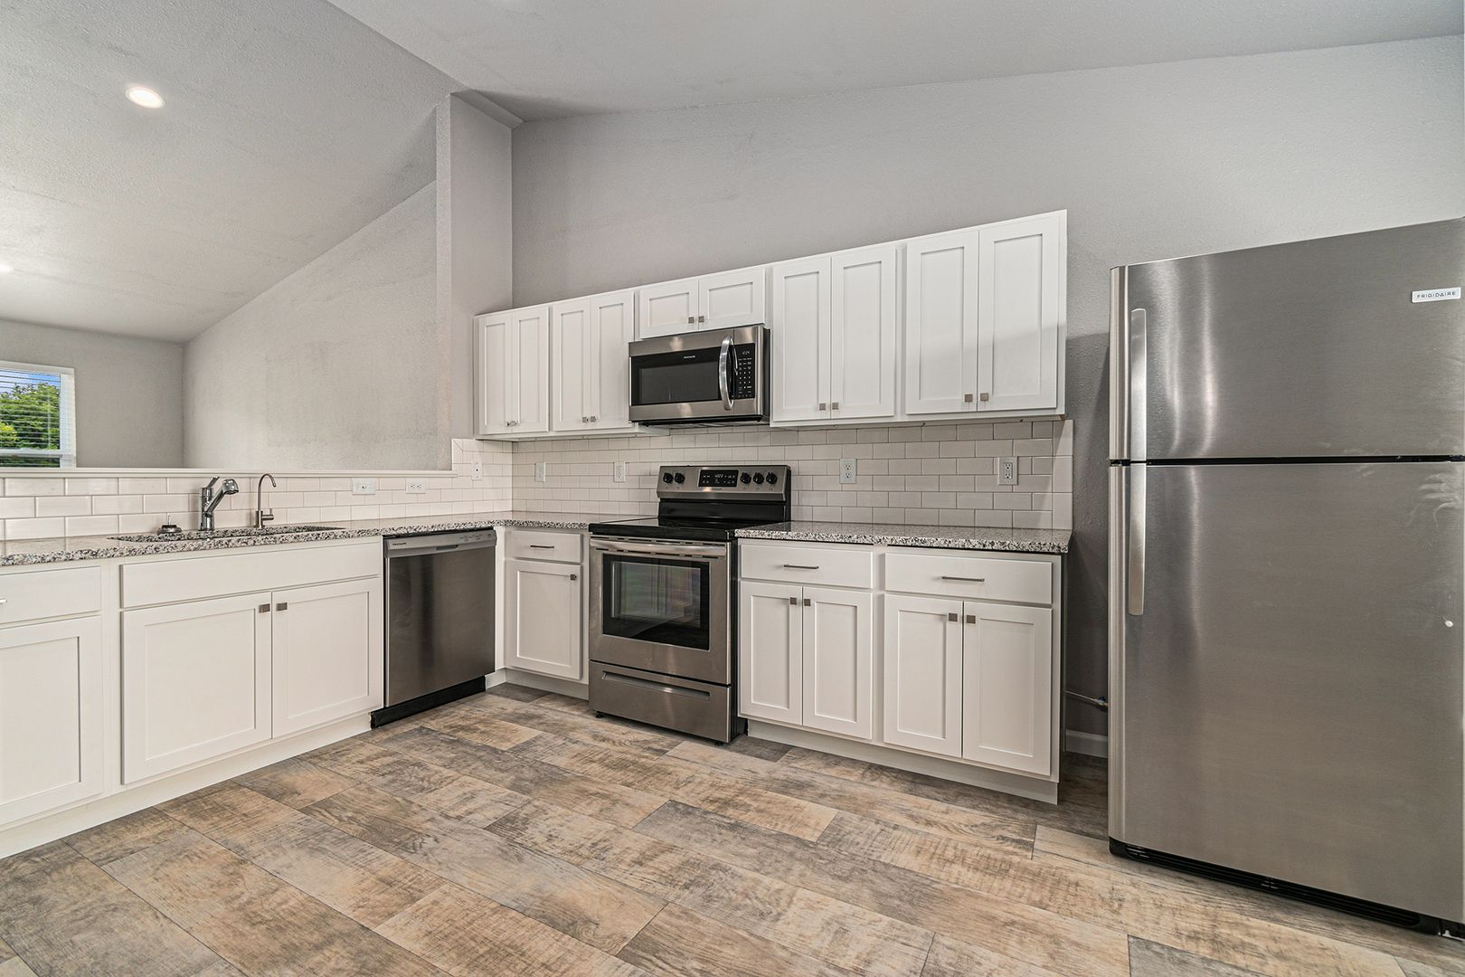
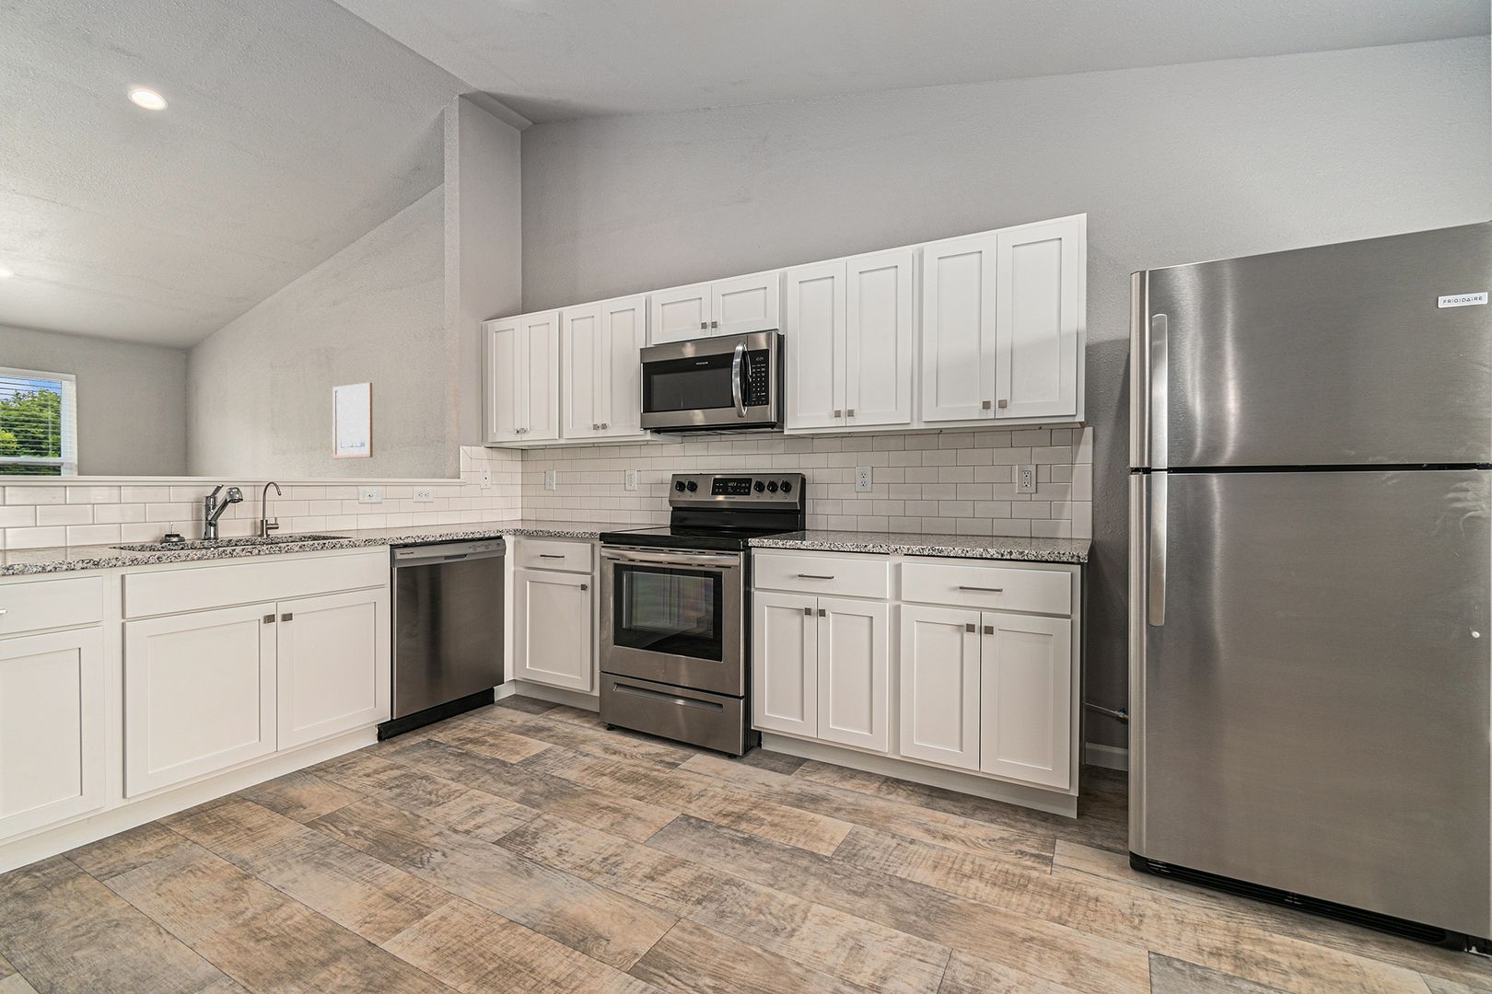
+ wall art [332,382,374,460]
